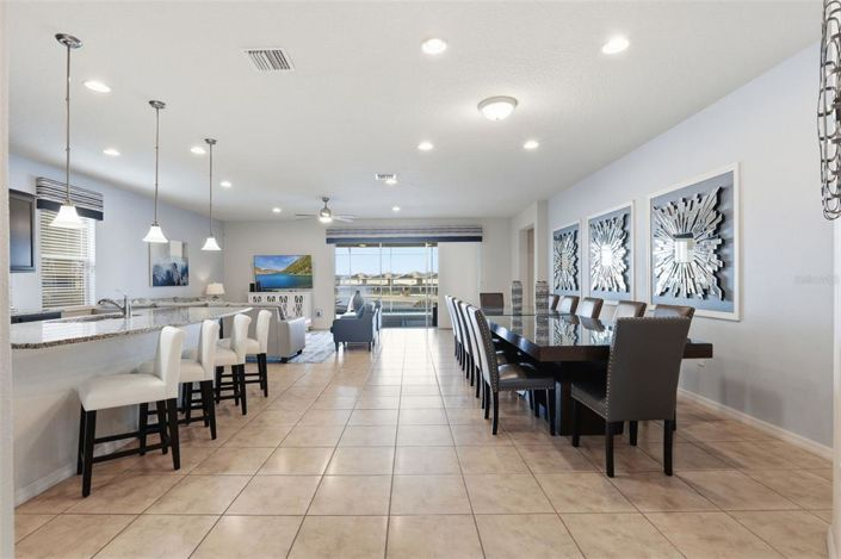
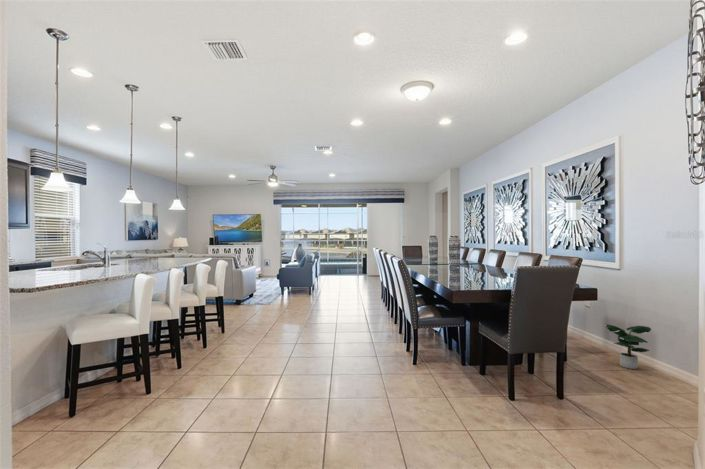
+ potted plant [605,323,652,370]
